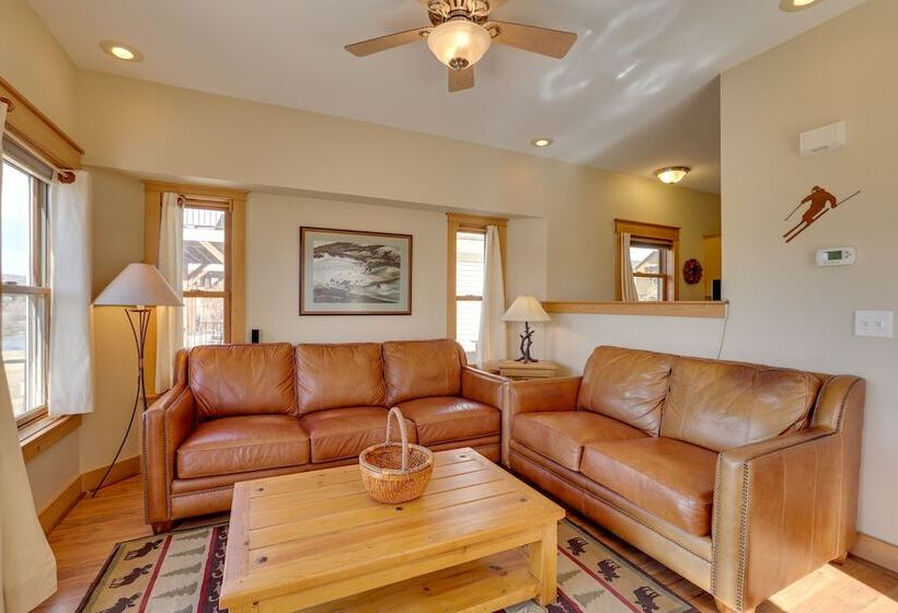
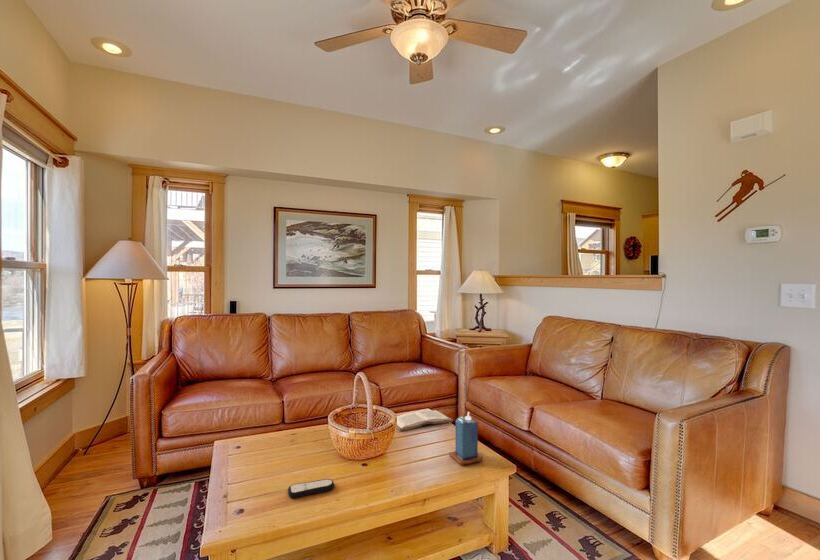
+ candle [448,411,484,466]
+ book [395,409,454,432]
+ remote control [287,478,335,499]
